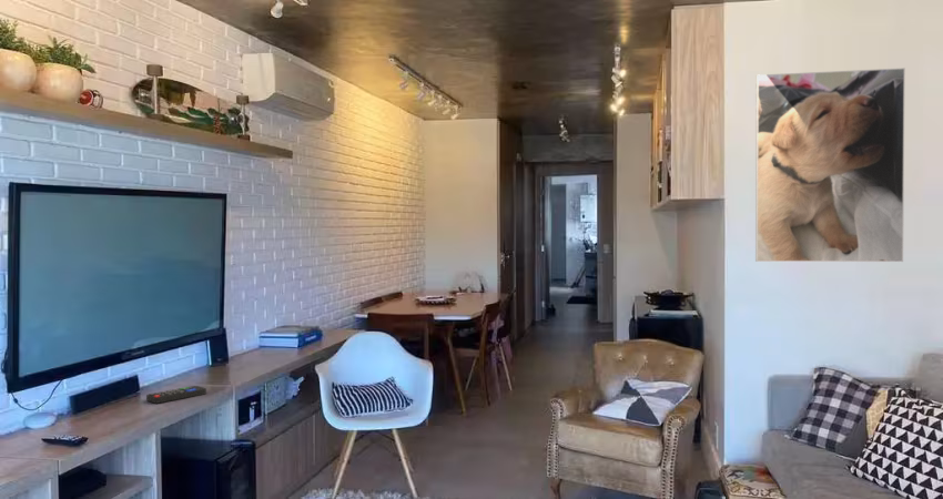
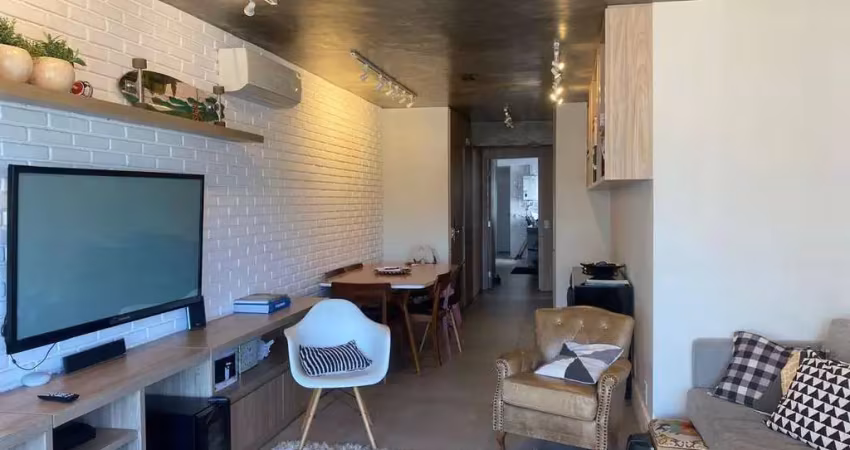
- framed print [754,67,906,263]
- remote control [145,385,207,405]
